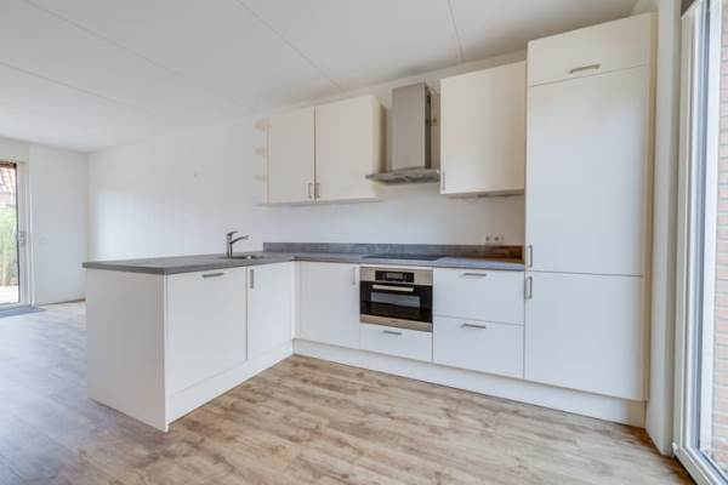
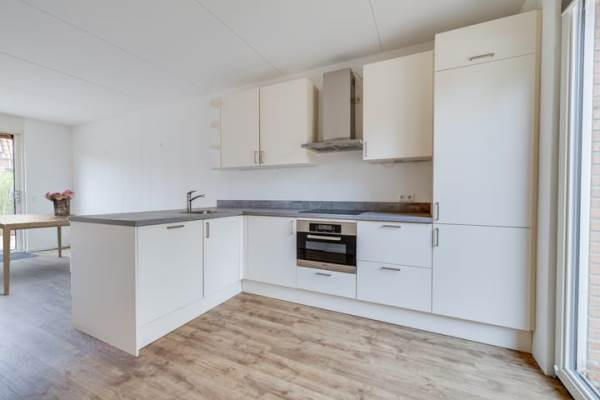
+ bouquet [43,188,76,216]
+ dining table [0,212,76,296]
